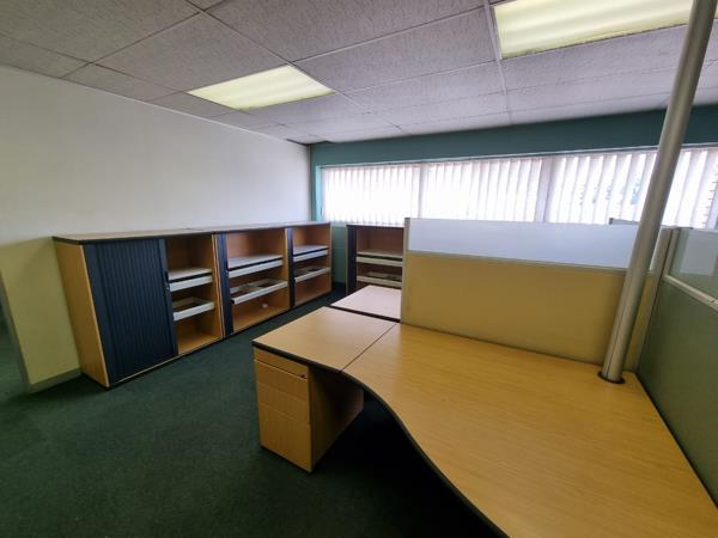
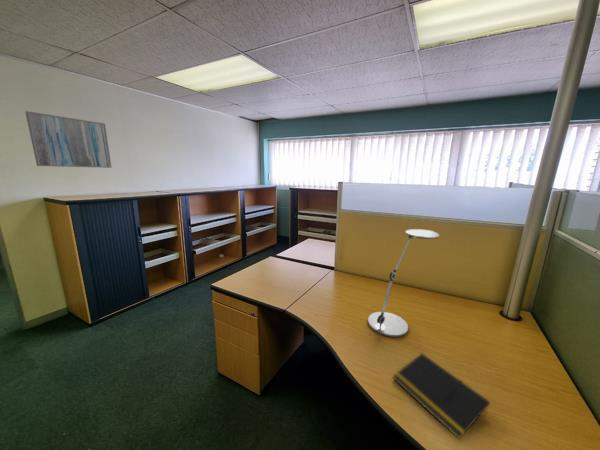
+ wall art [24,110,113,169]
+ desk lamp [367,228,441,338]
+ notepad [392,352,491,440]
